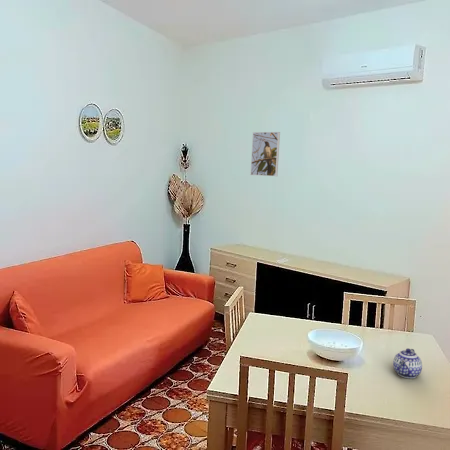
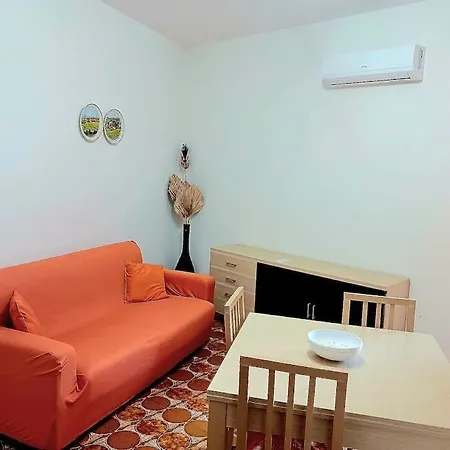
- teapot [392,348,423,379]
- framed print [250,131,281,177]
